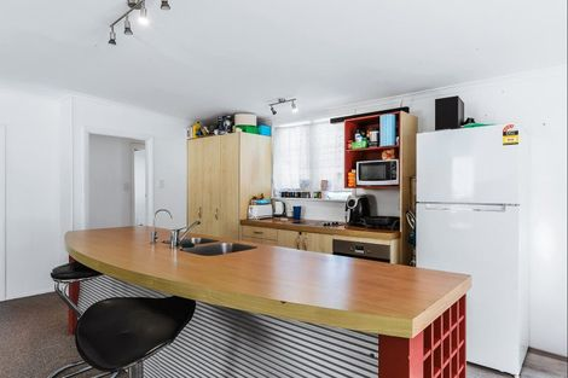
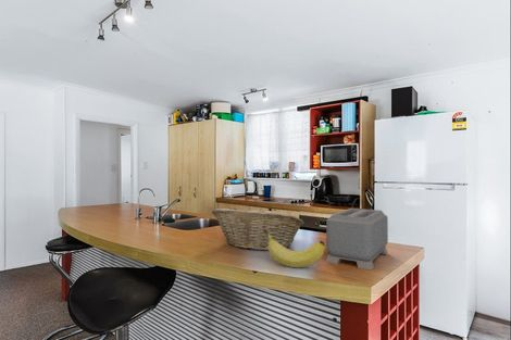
+ fruit basket [211,207,306,252]
+ banana [262,228,326,268]
+ toaster [324,207,389,272]
